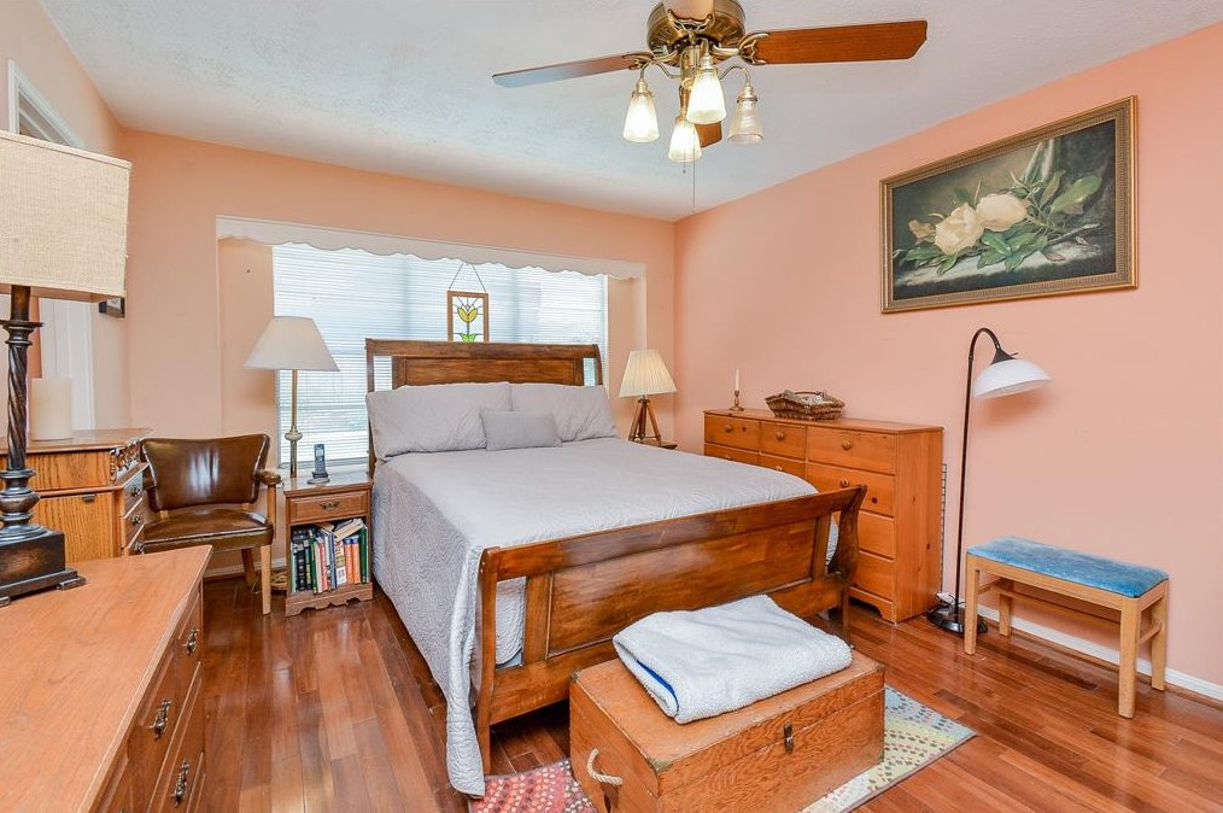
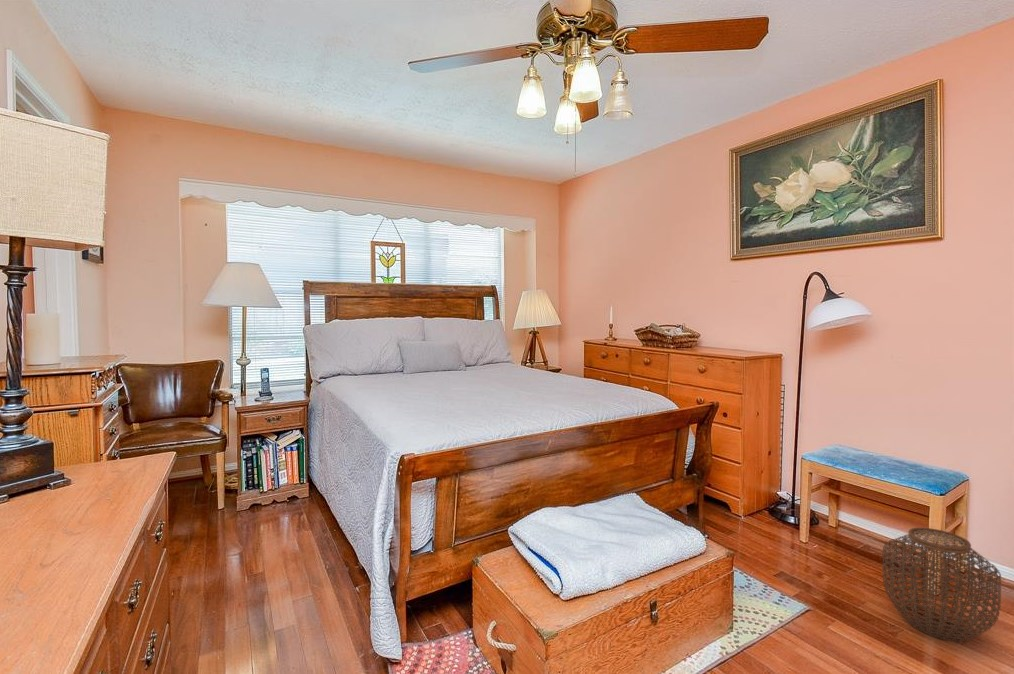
+ woven basket [881,527,1002,642]
